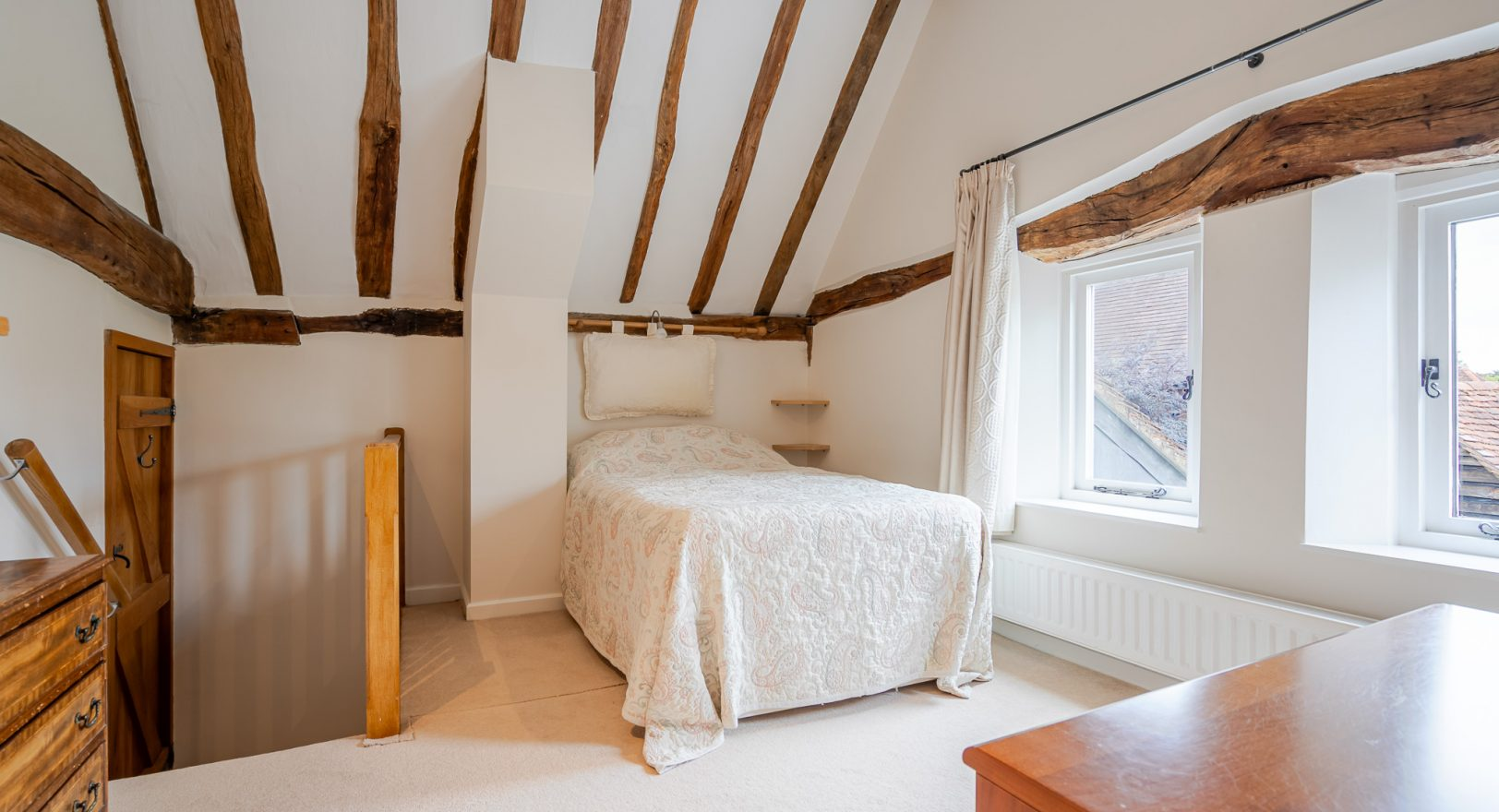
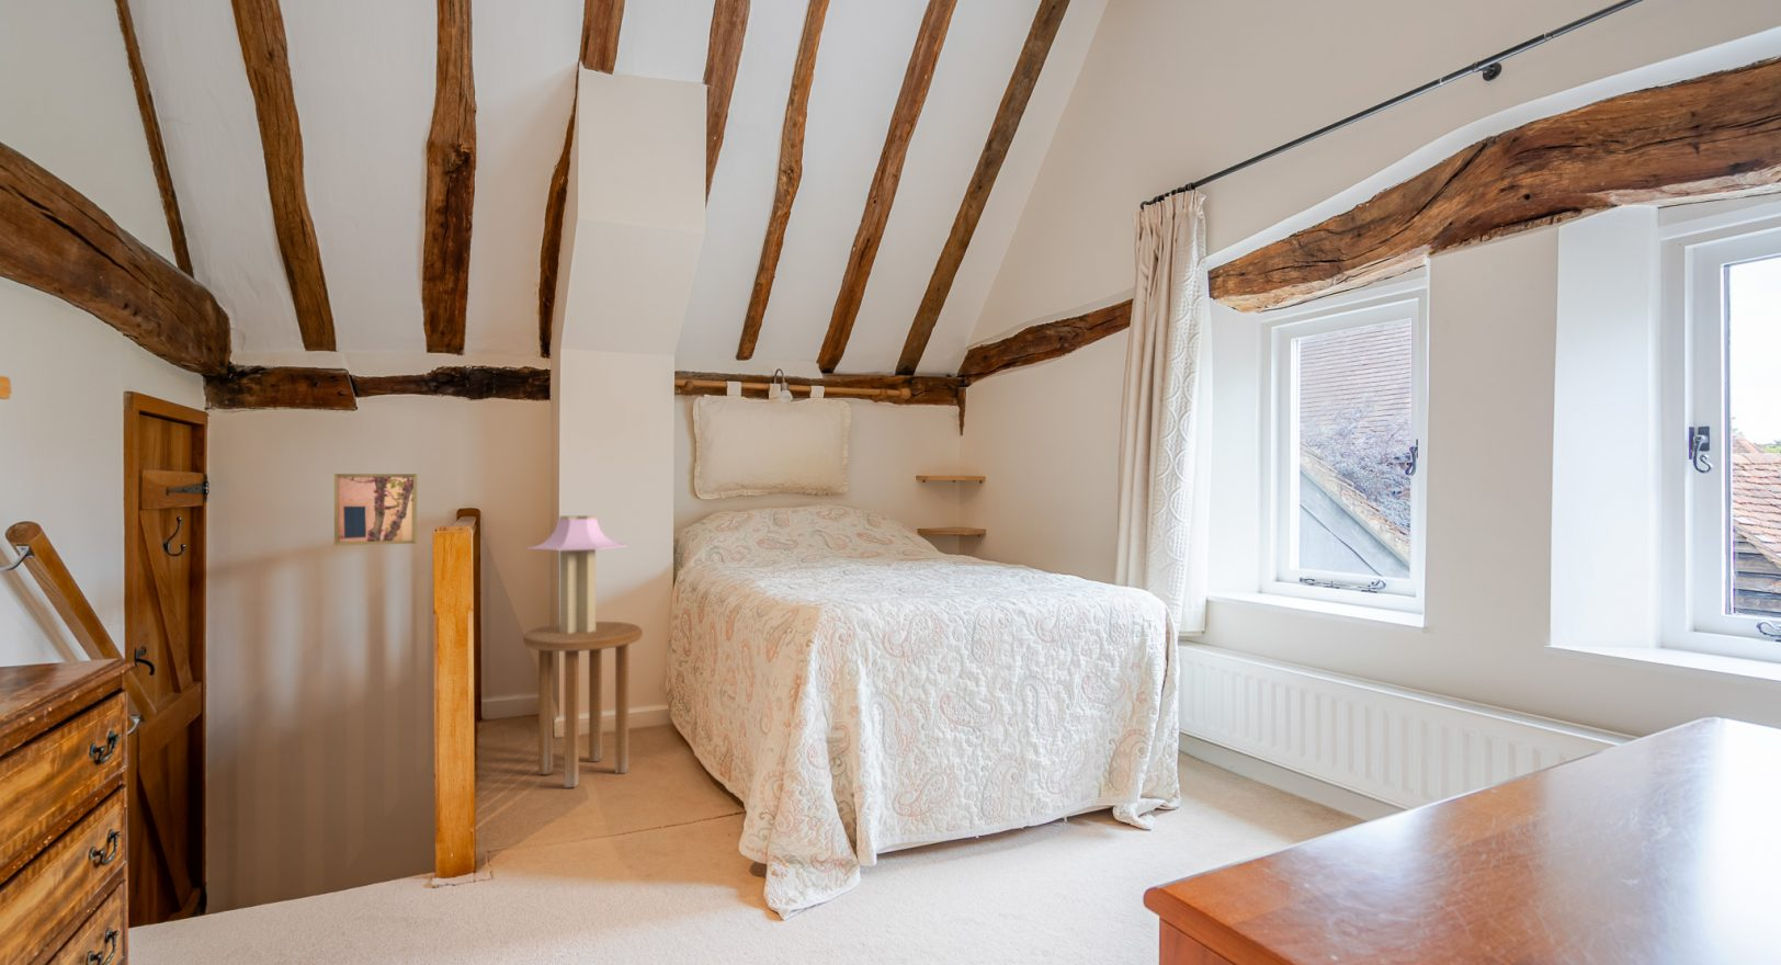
+ table lamp [526,515,629,633]
+ side table [522,620,644,788]
+ wall art [334,473,418,547]
